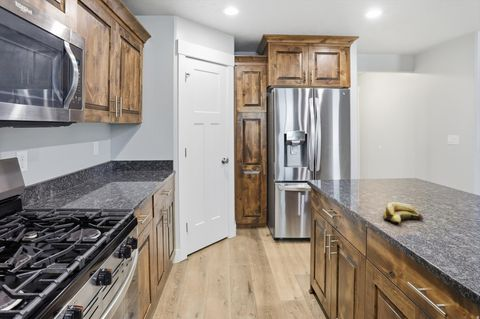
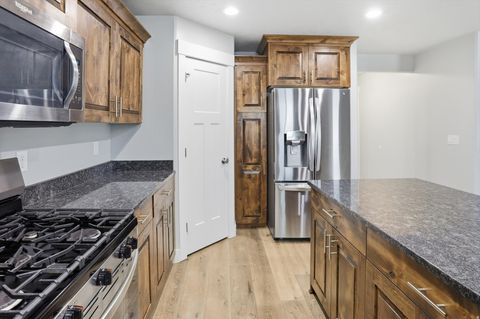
- banana [382,201,424,224]
